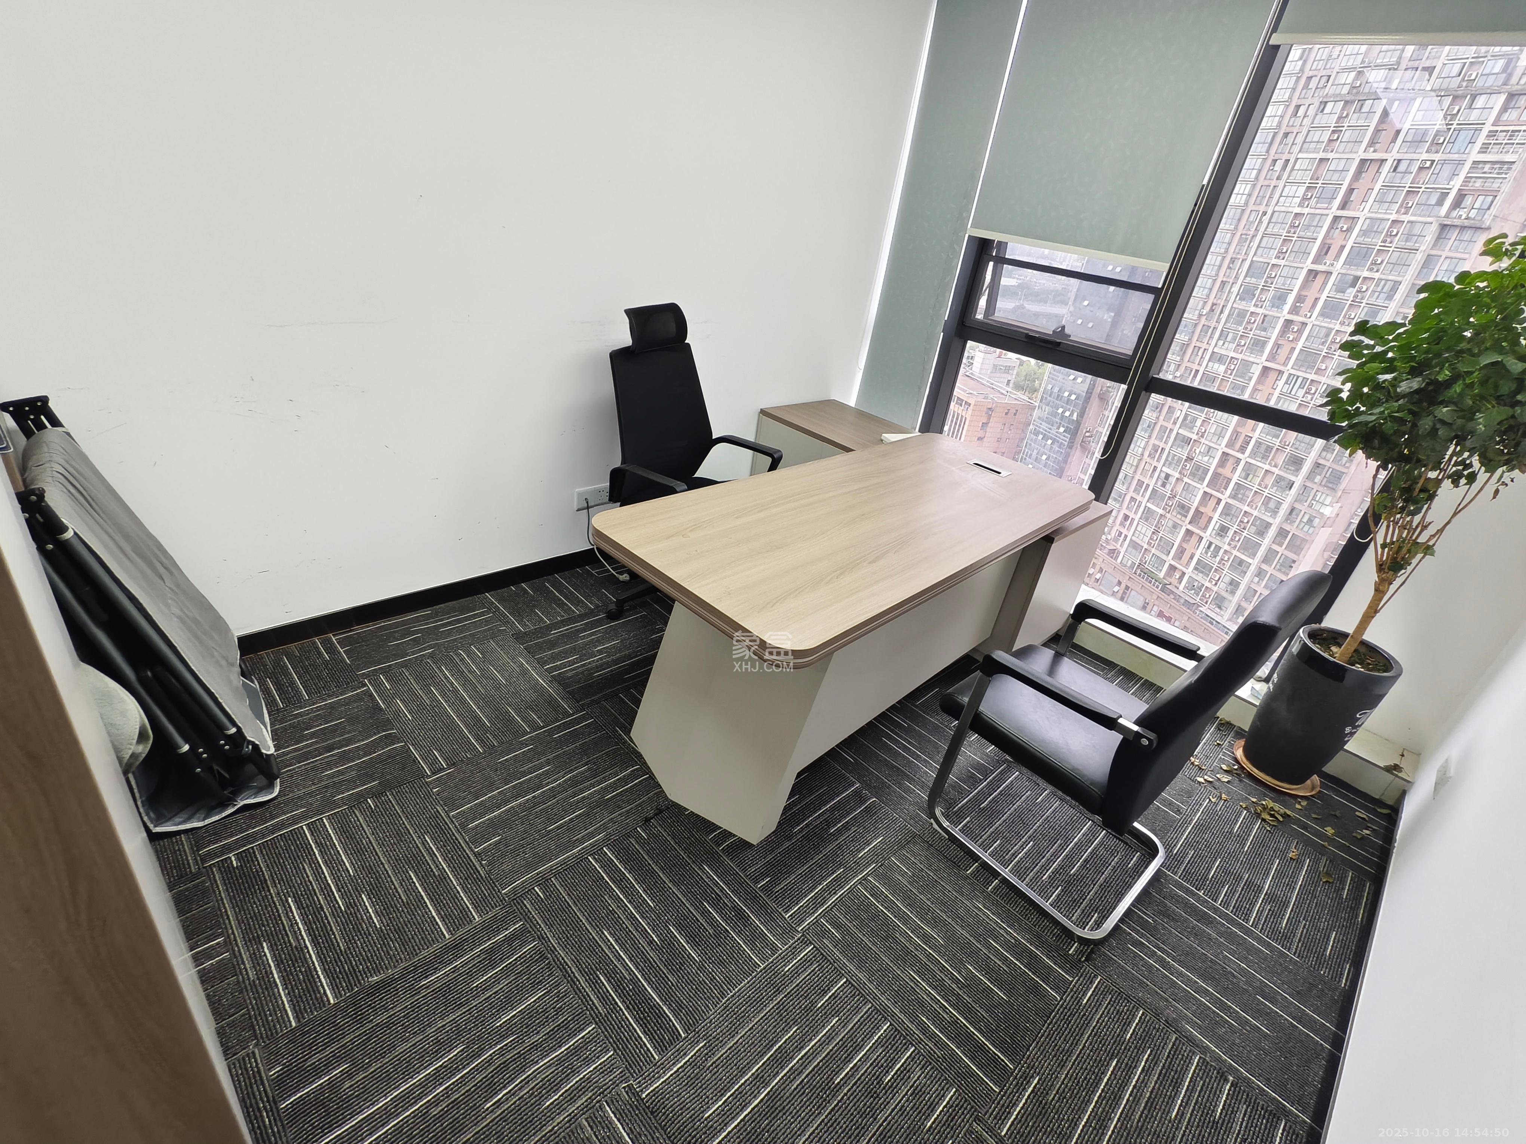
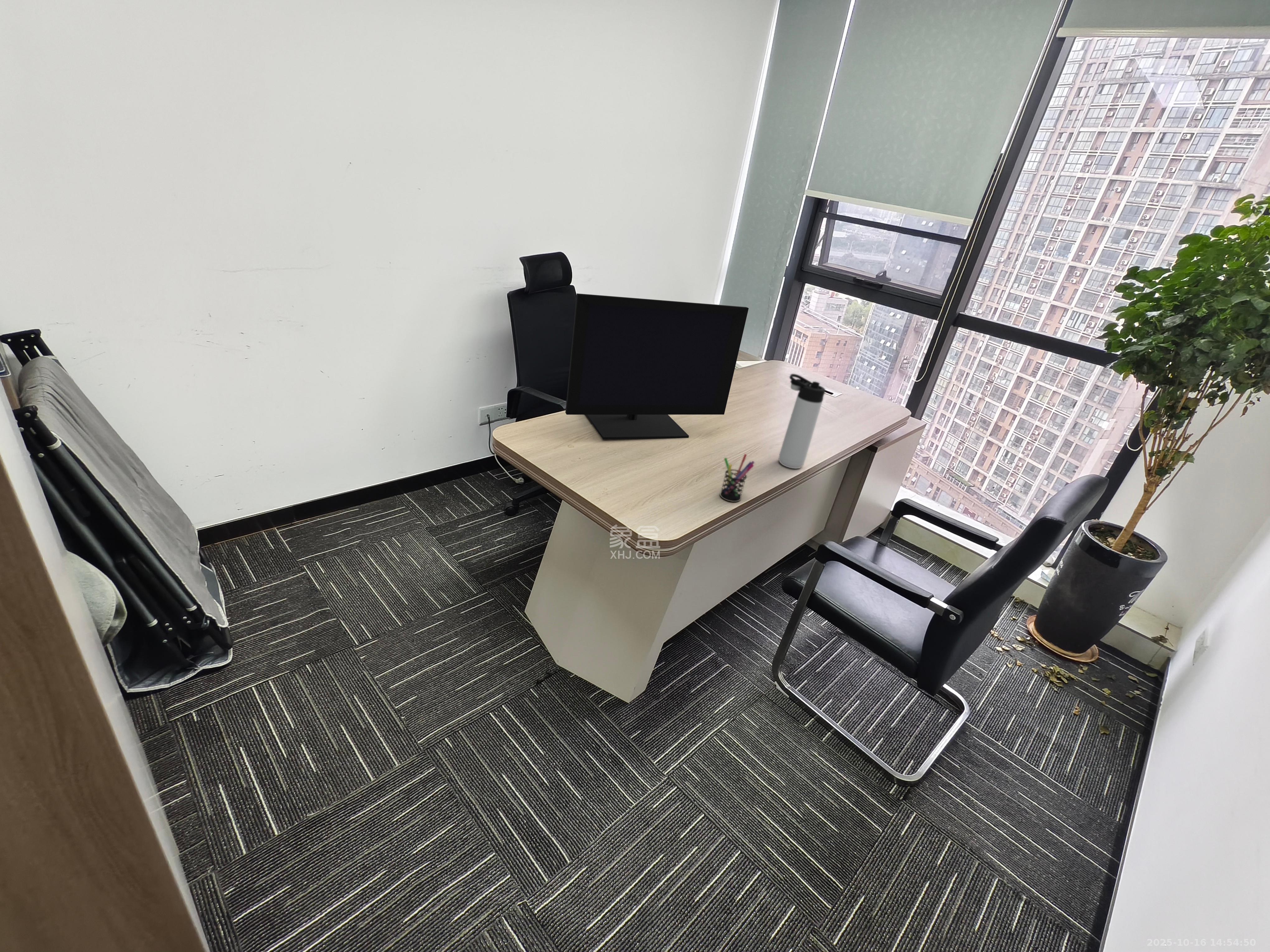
+ thermos bottle [778,373,825,469]
+ pen holder [720,454,755,502]
+ monitor [565,293,749,440]
